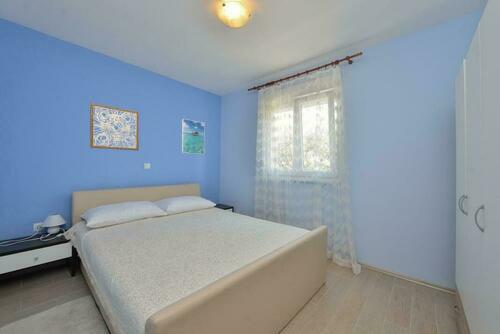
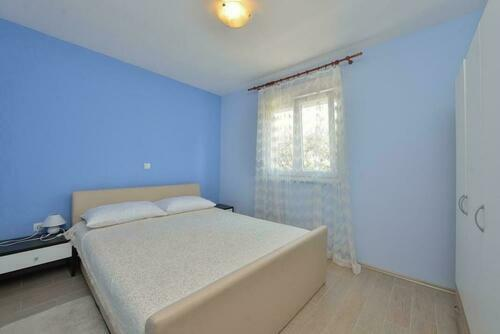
- wall art [89,102,140,151]
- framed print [181,118,206,155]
